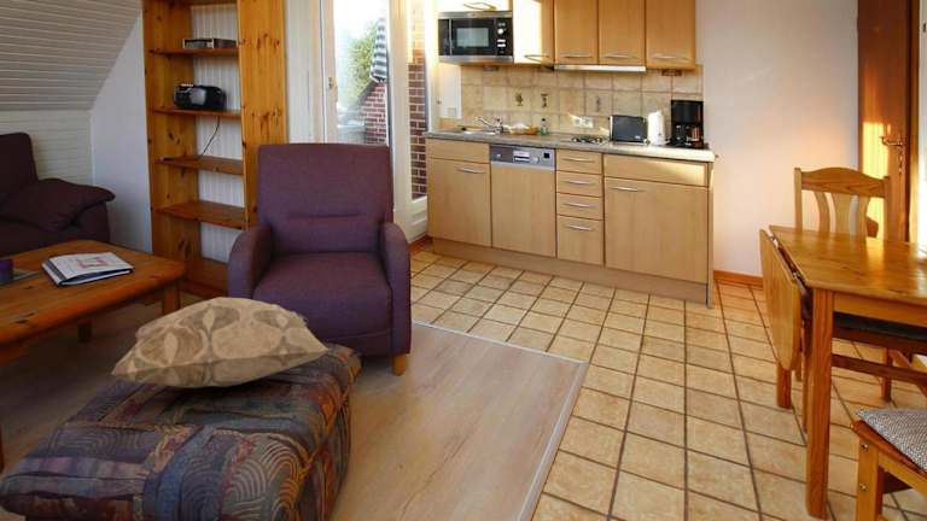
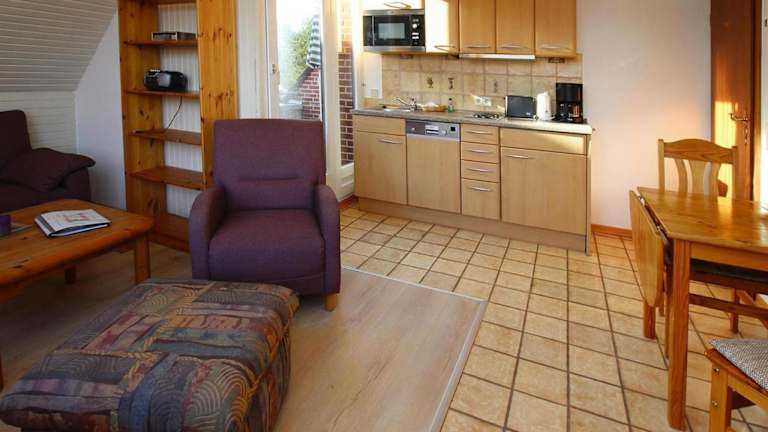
- decorative pillow [110,295,332,390]
